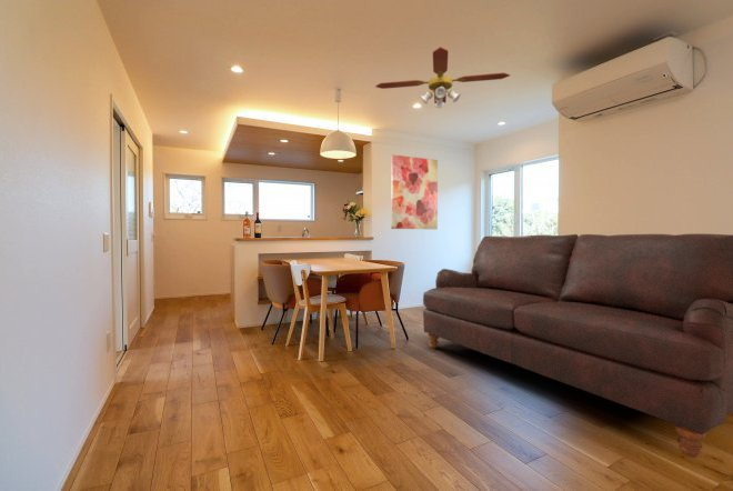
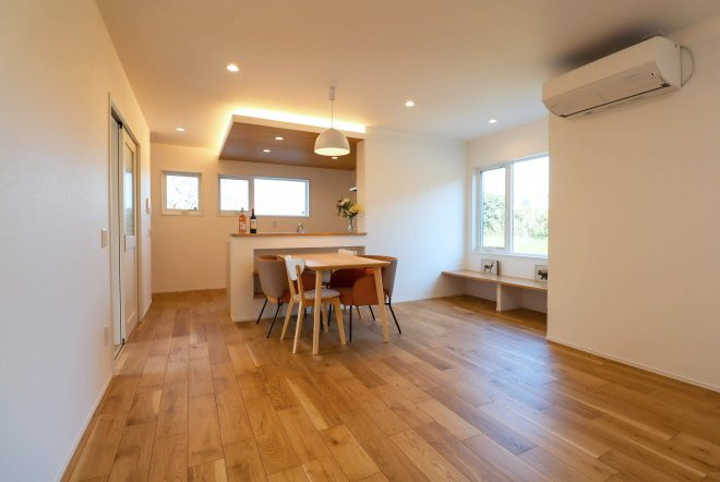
- ceiling fan [374,46,511,109]
- sofa [422,232,733,459]
- wall art [390,153,439,230]
